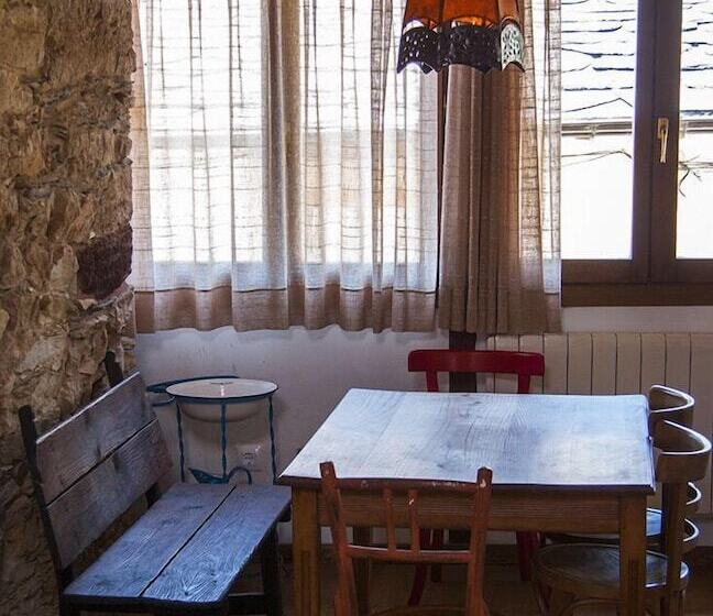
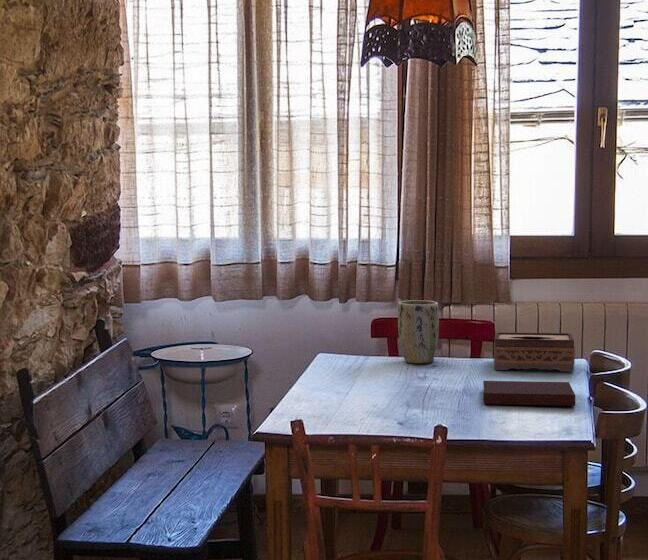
+ notebook [482,380,576,407]
+ plant pot [397,299,440,364]
+ tissue box [493,331,576,372]
